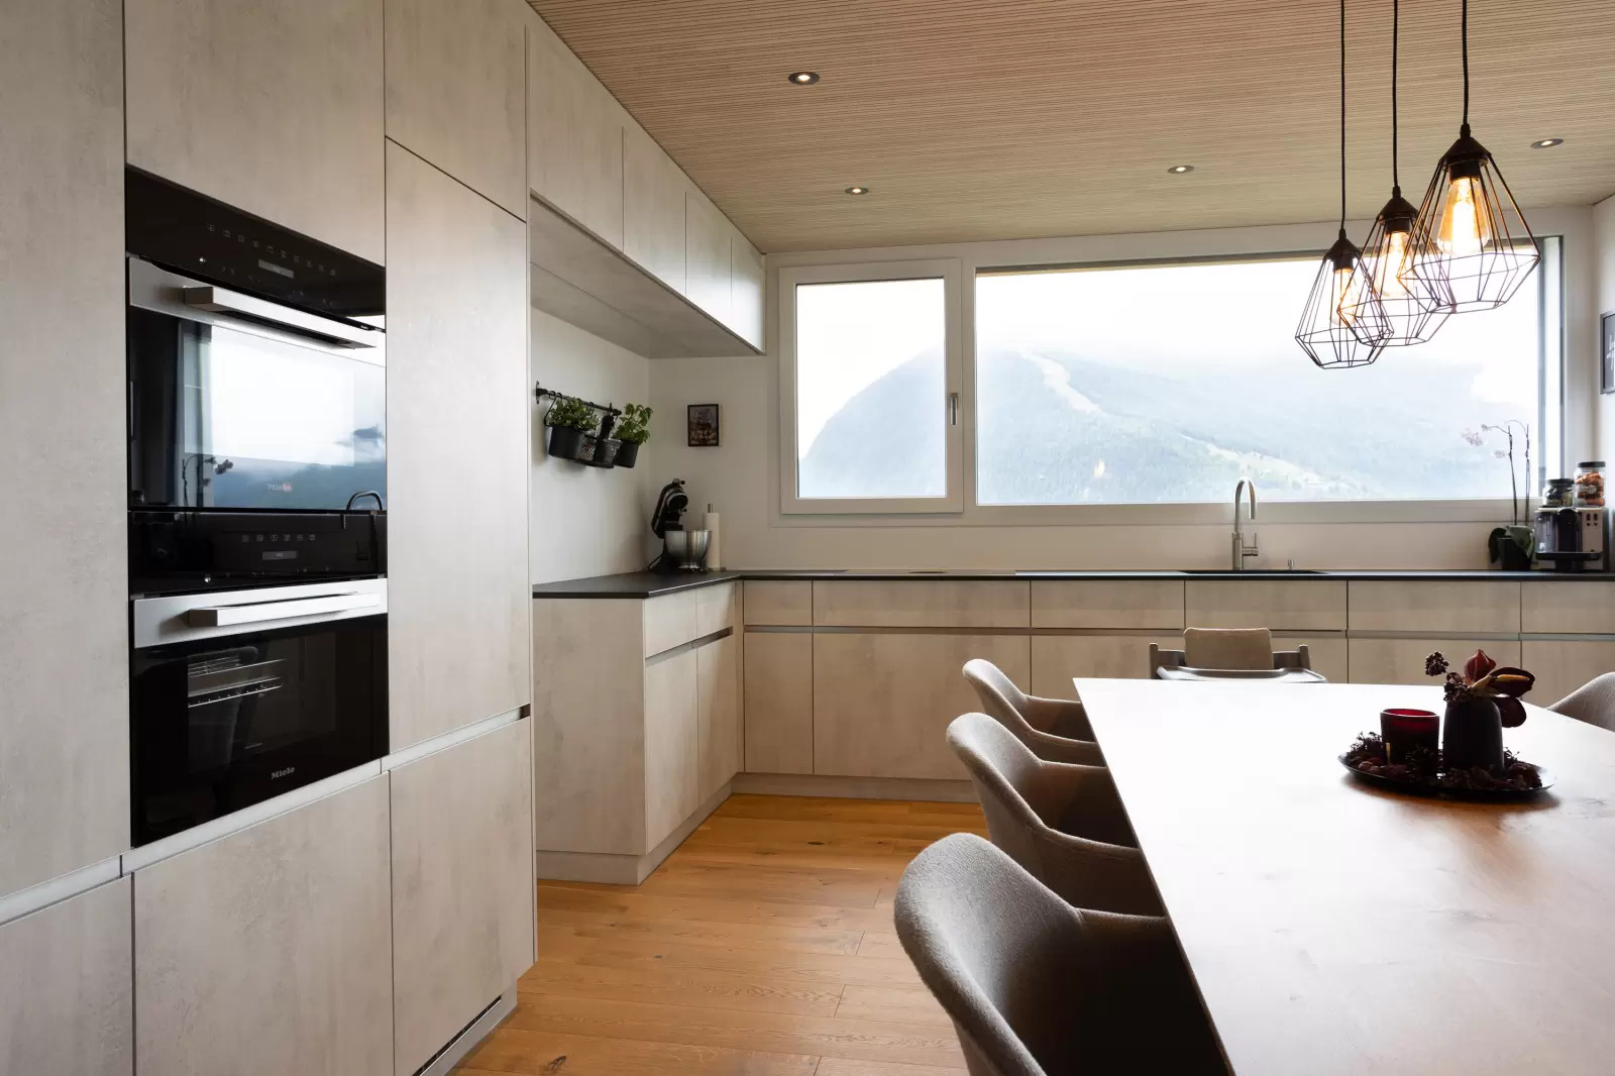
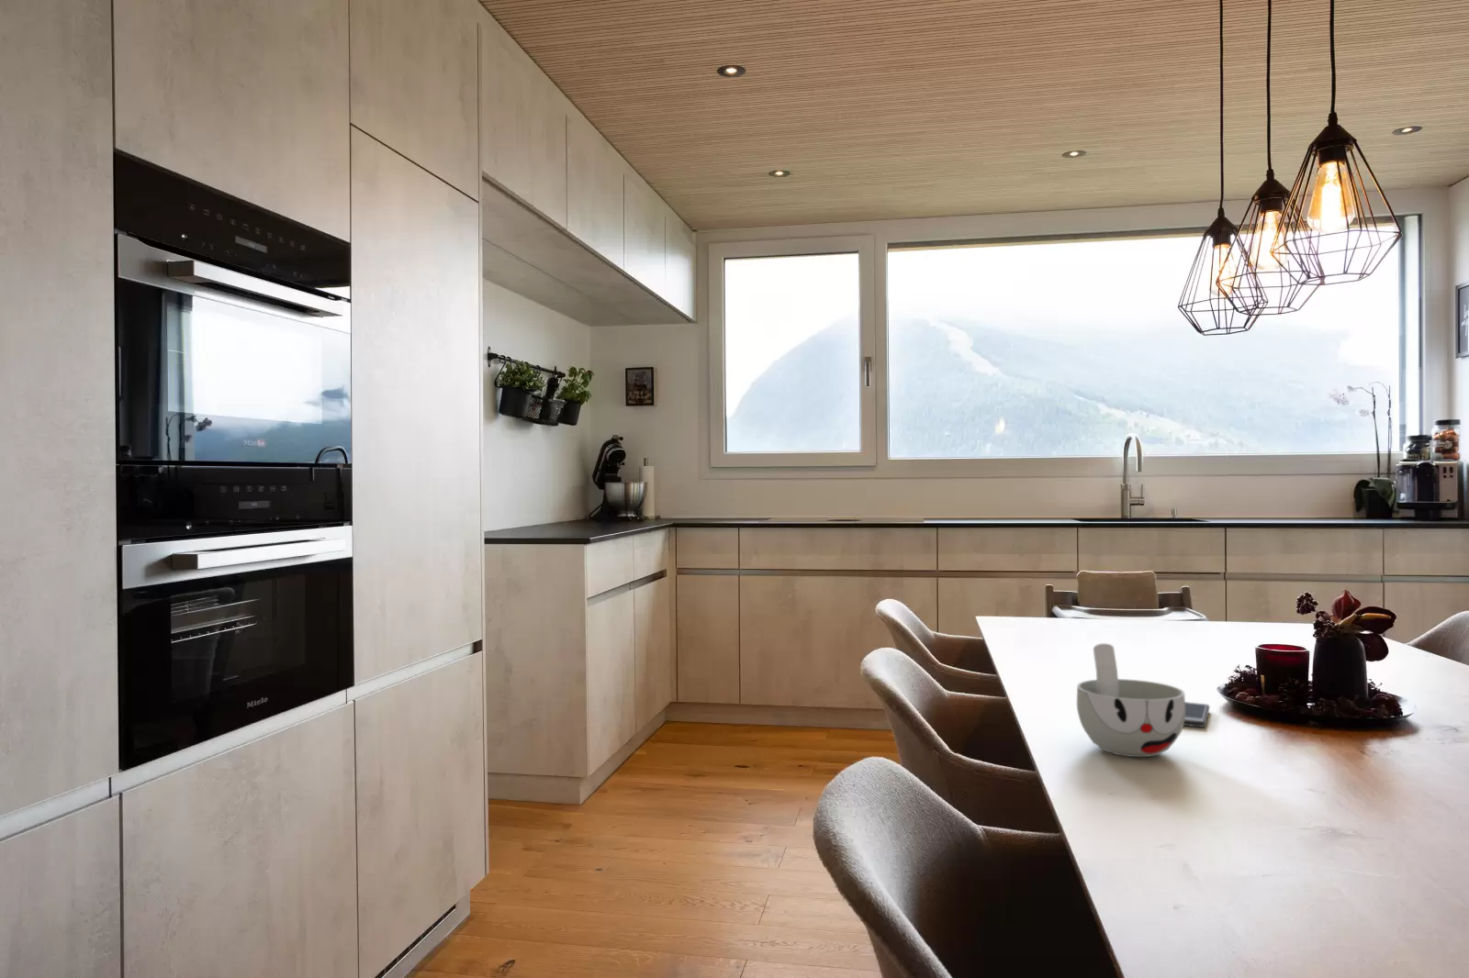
+ cup [1076,642,1186,758]
+ smartphone [1184,701,1210,728]
